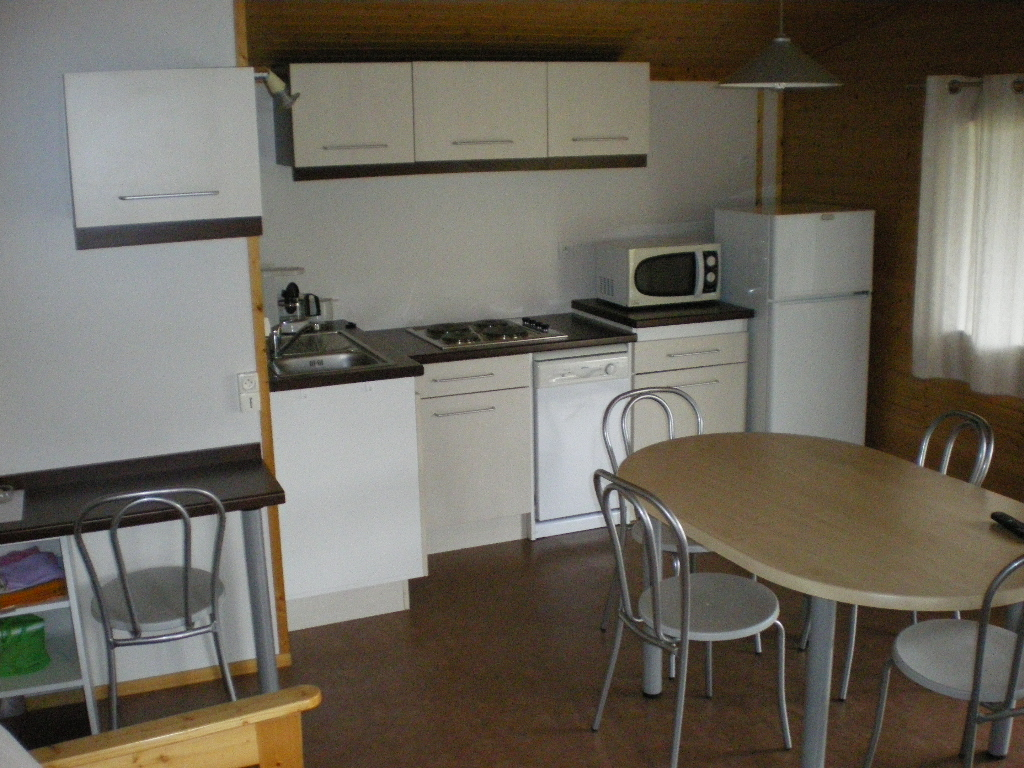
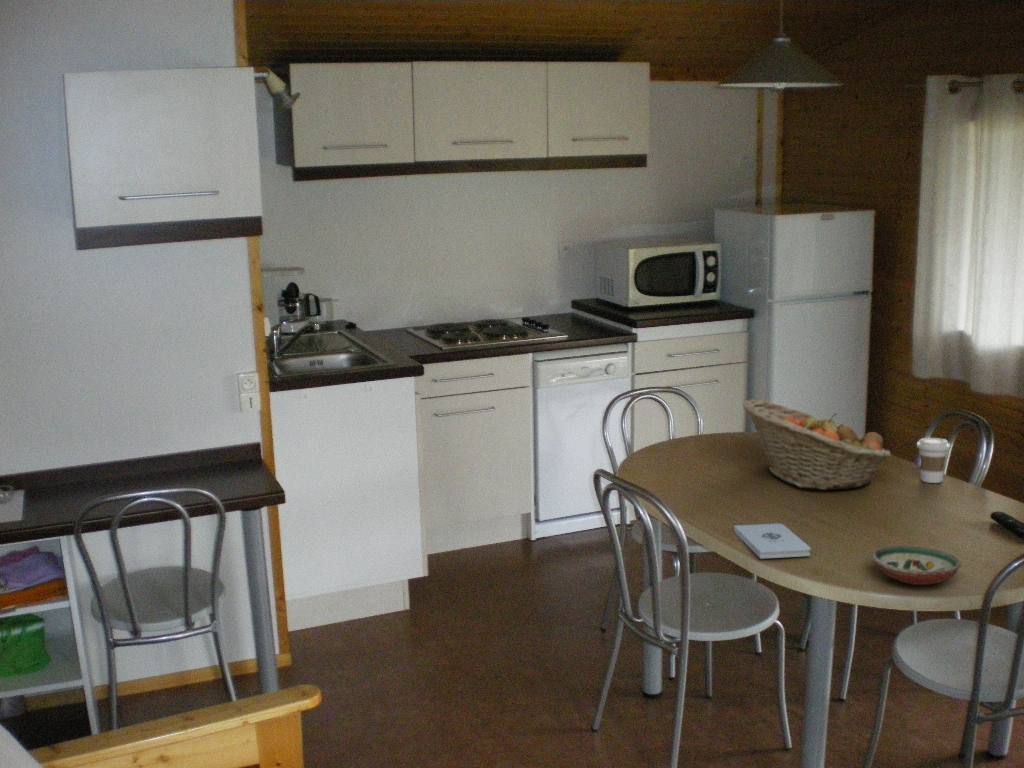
+ decorative bowl [872,544,963,586]
+ notepad [733,522,812,560]
+ fruit basket [742,398,892,491]
+ coffee cup [916,437,951,484]
